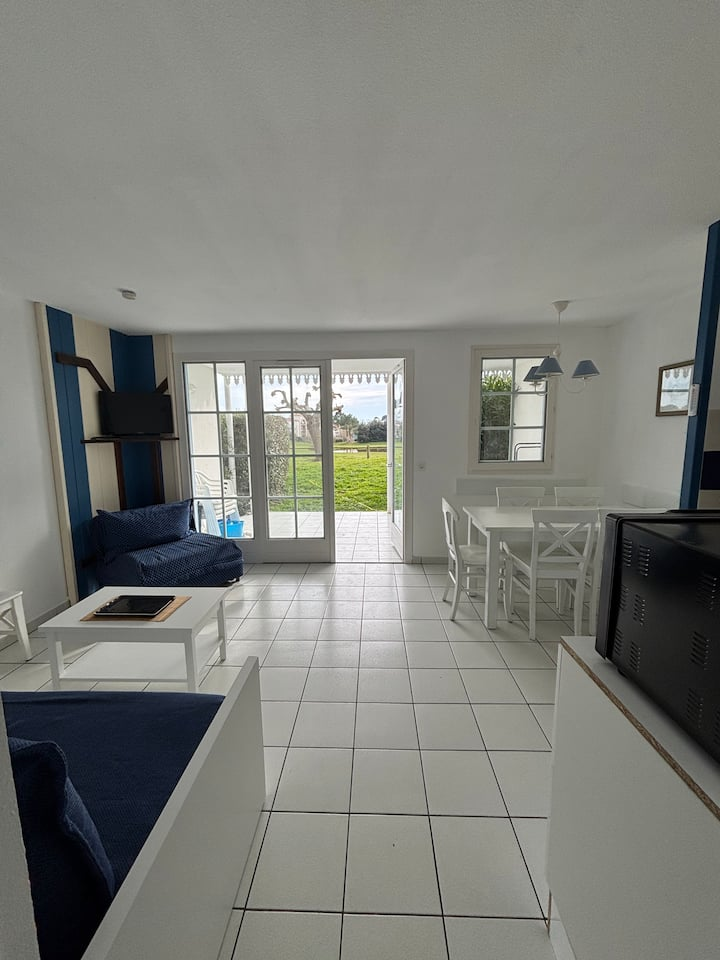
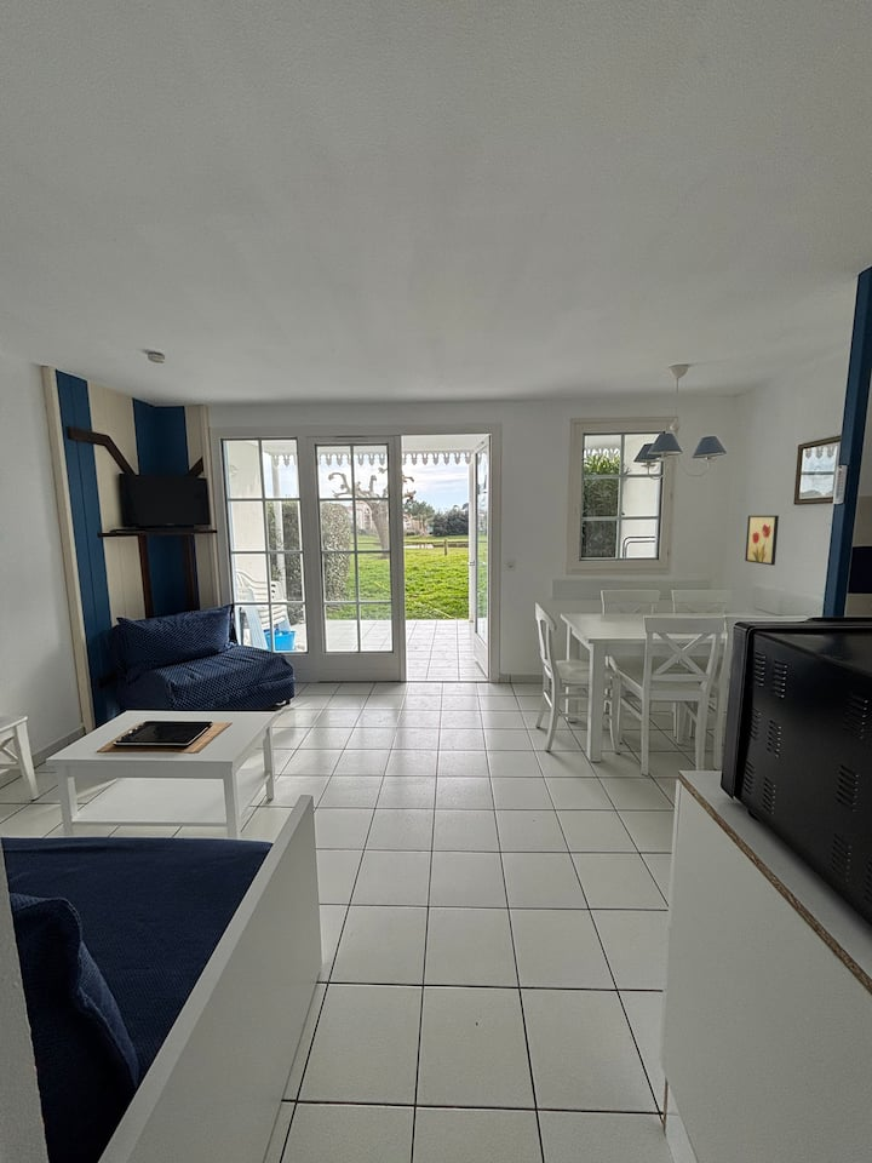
+ wall art [744,515,780,567]
